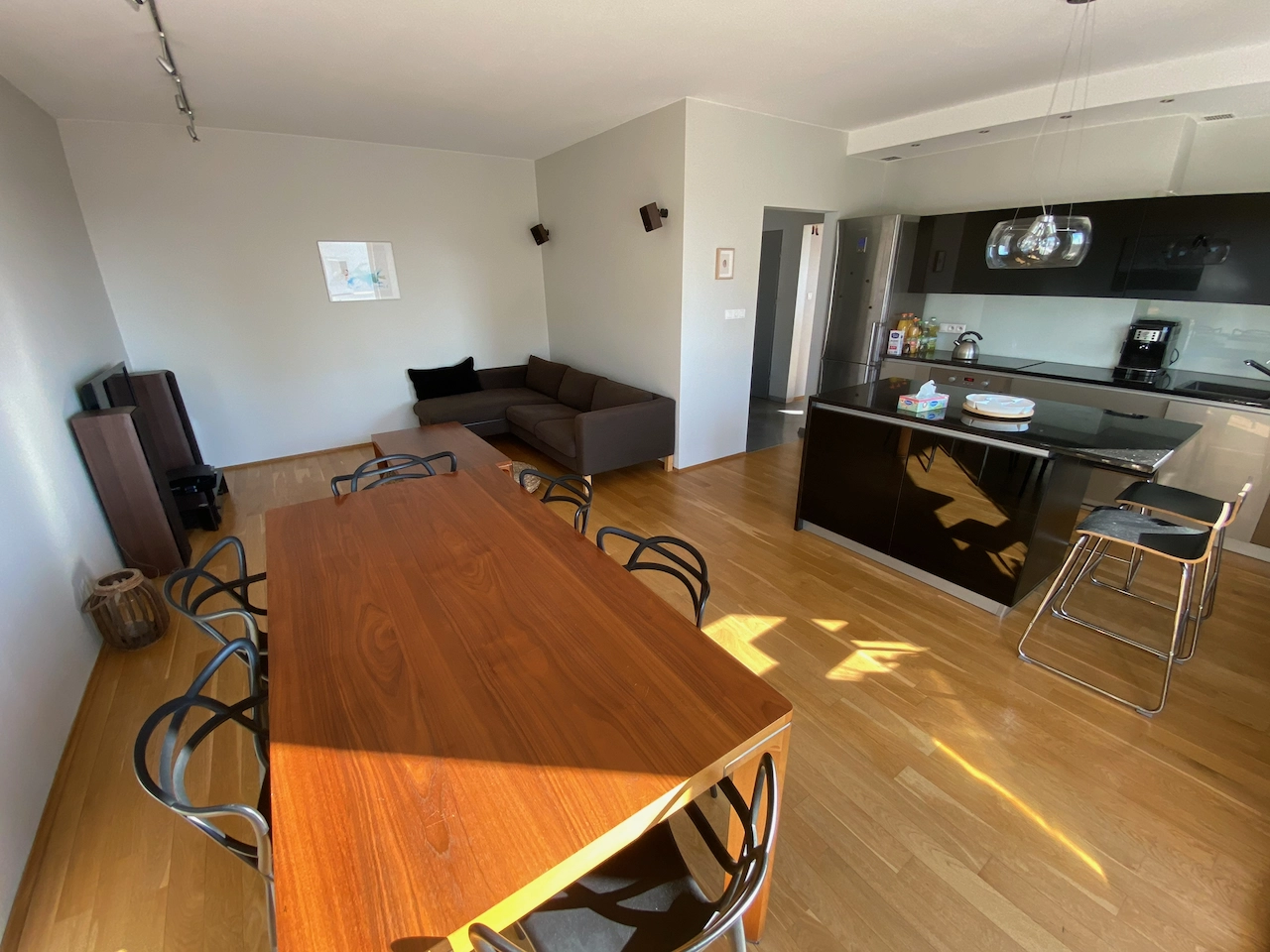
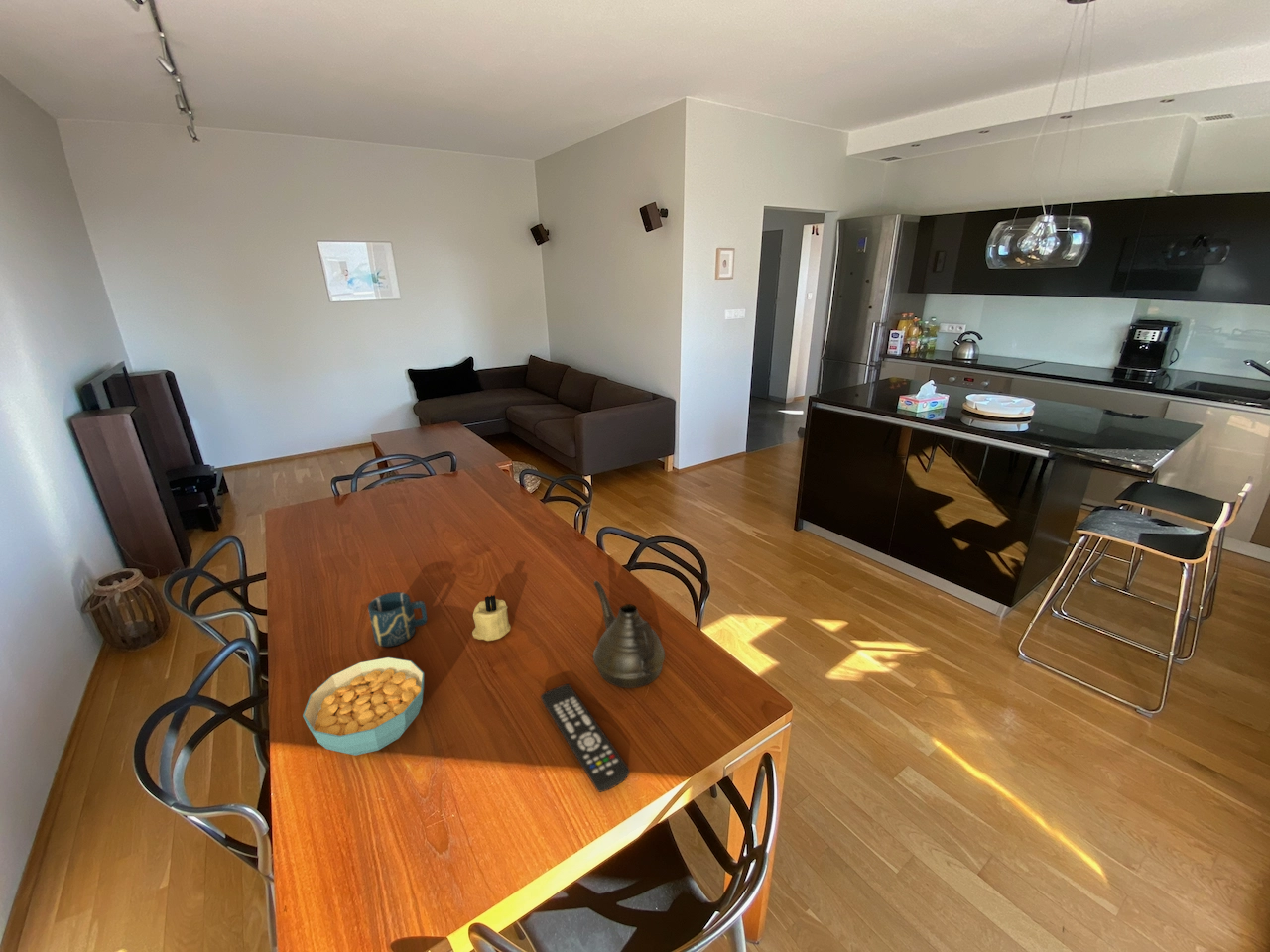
+ cup [367,591,429,648]
+ cereal bowl [302,656,425,757]
+ remote control [540,683,631,793]
+ teapot [592,580,666,689]
+ candle [471,594,512,642]
